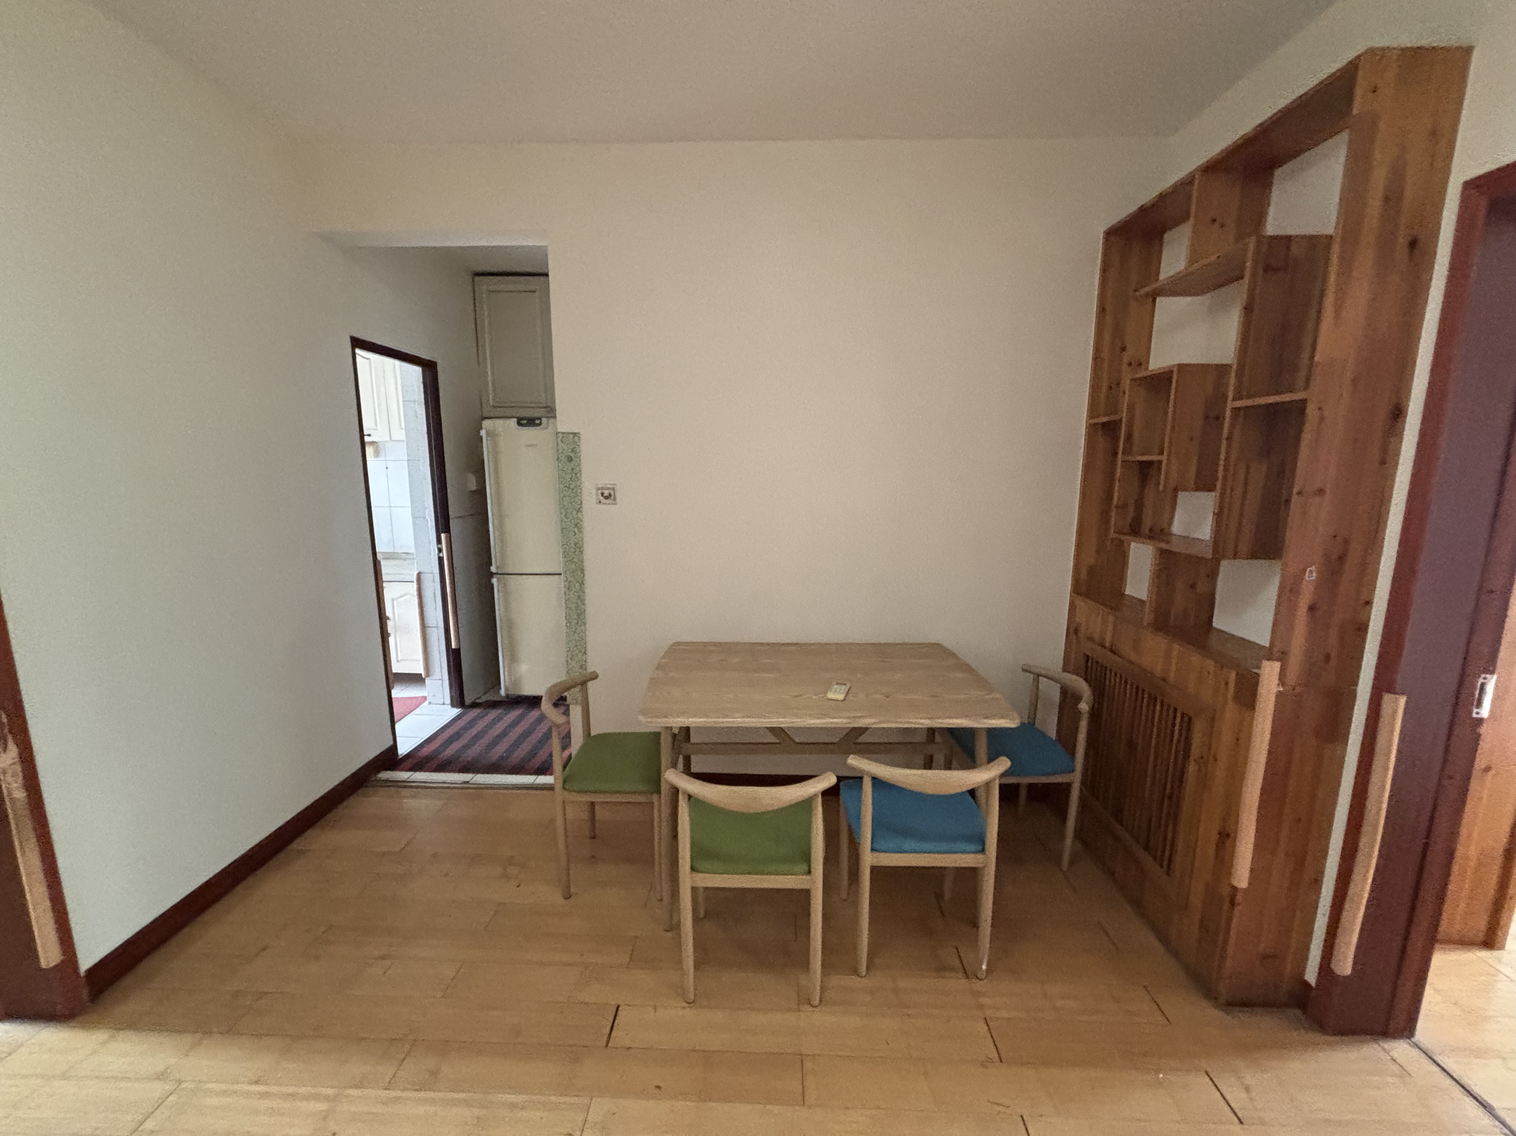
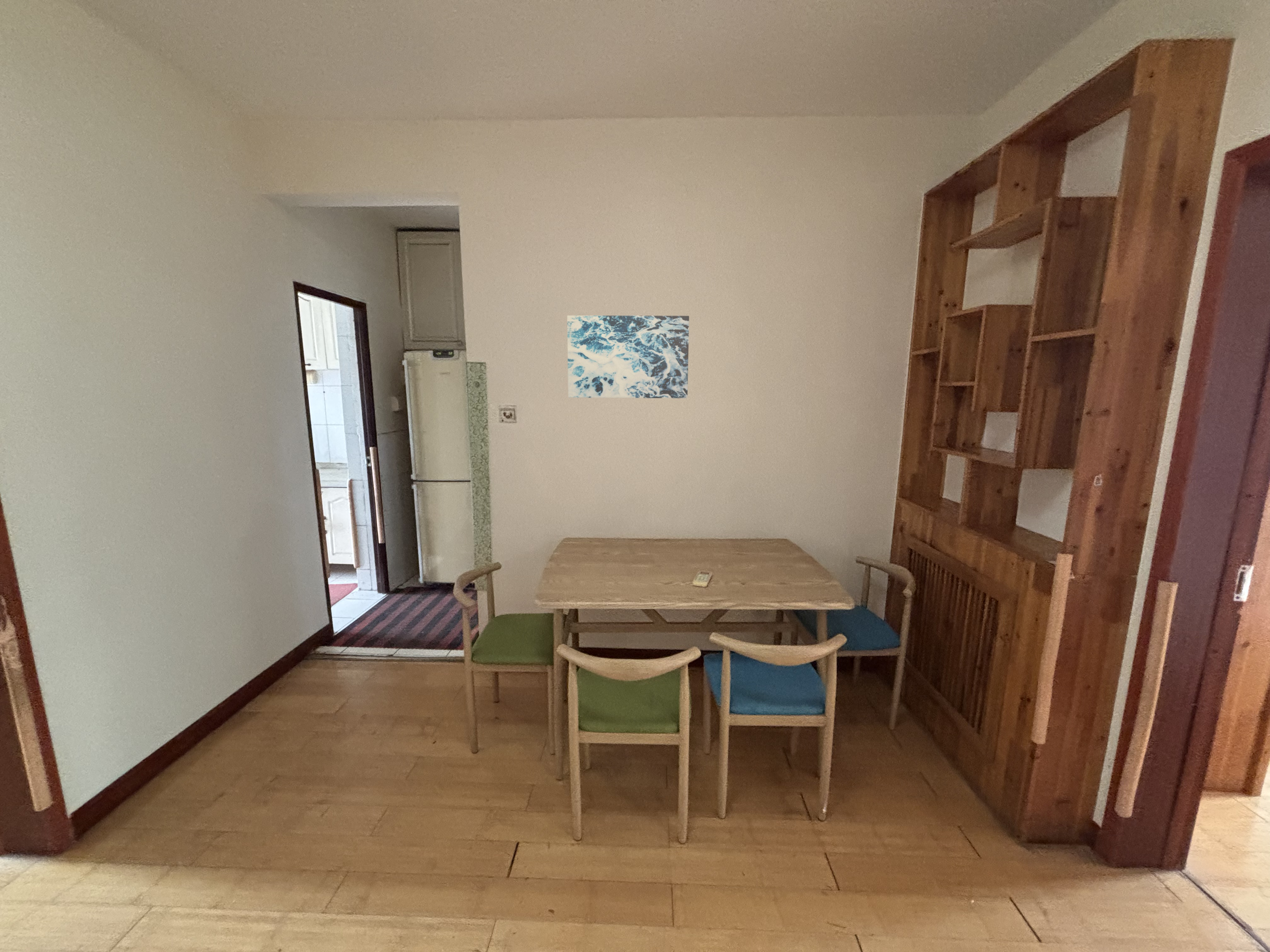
+ wall art [567,315,689,399]
